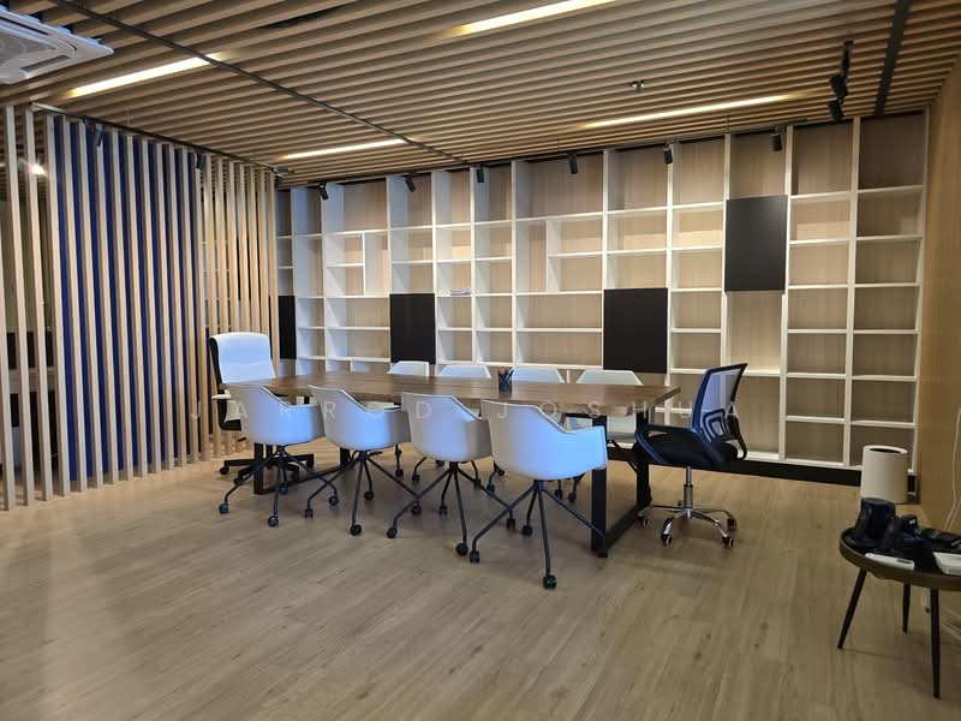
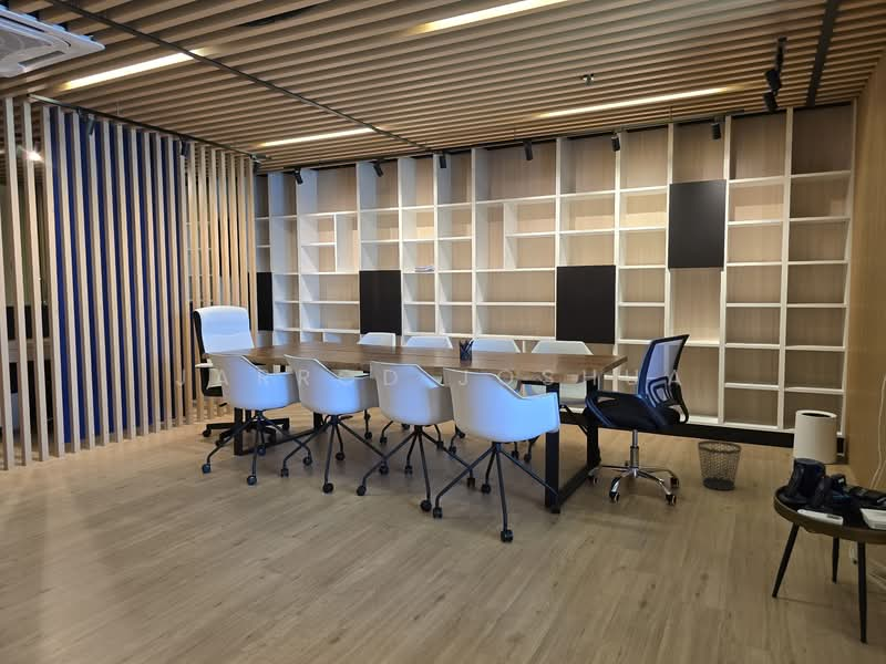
+ wastebasket [697,439,743,491]
